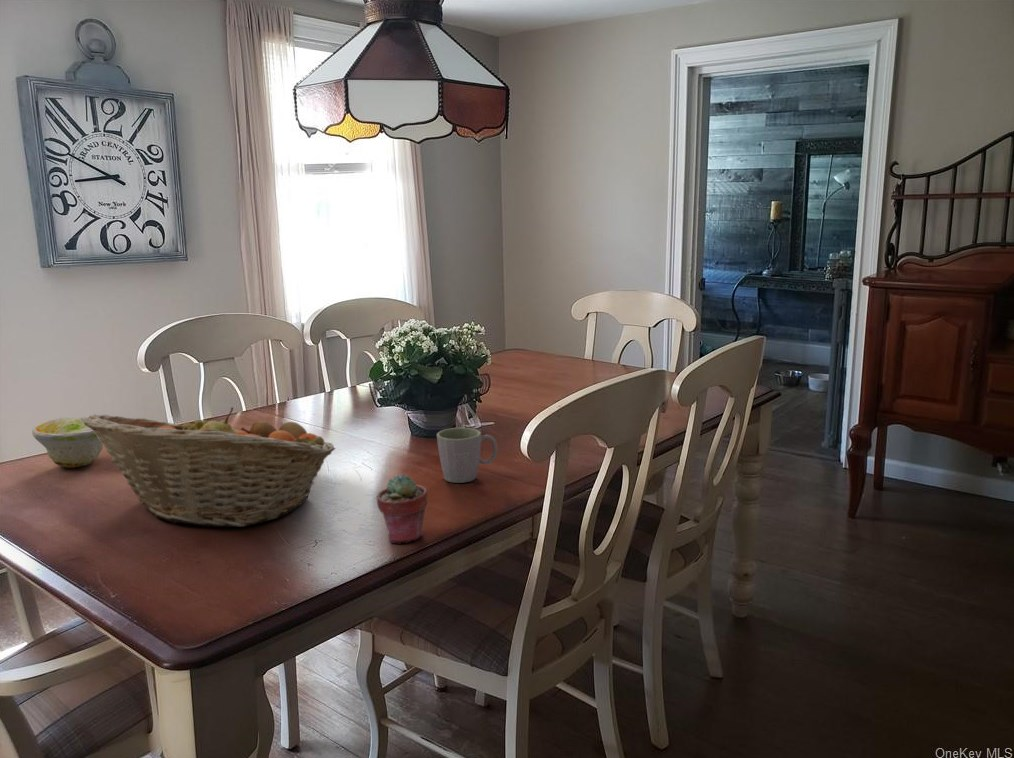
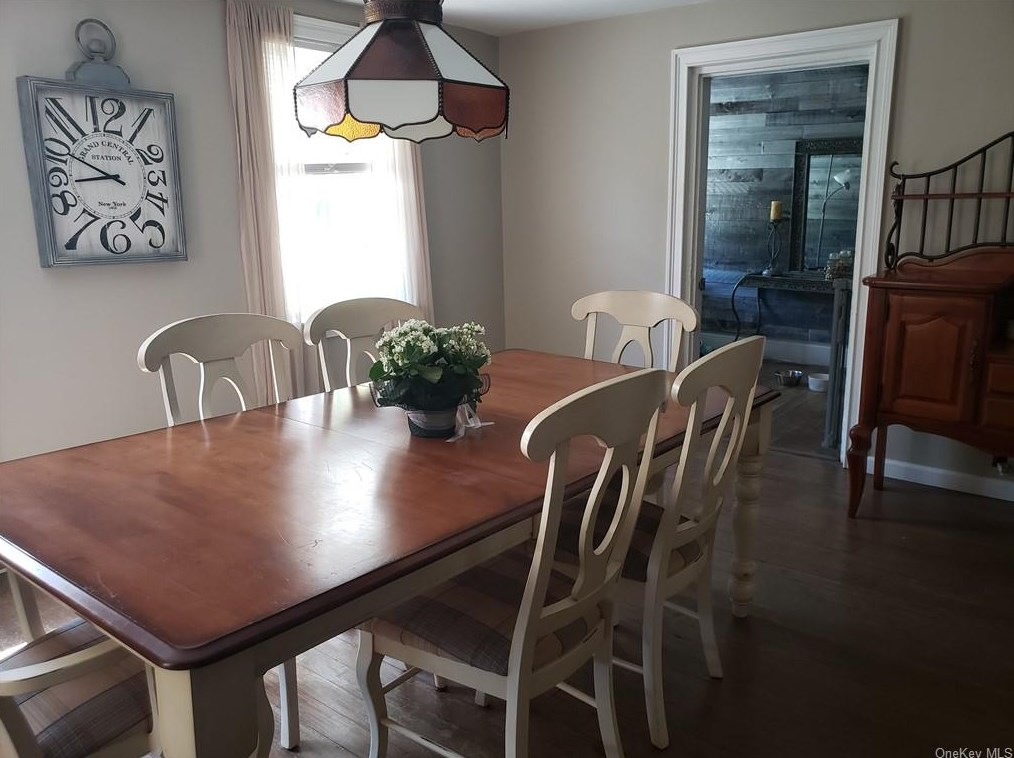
- fruit basket [82,406,337,528]
- mug [436,427,498,484]
- potted succulent [376,474,429,544]
- bowl [31,416,104,468]
